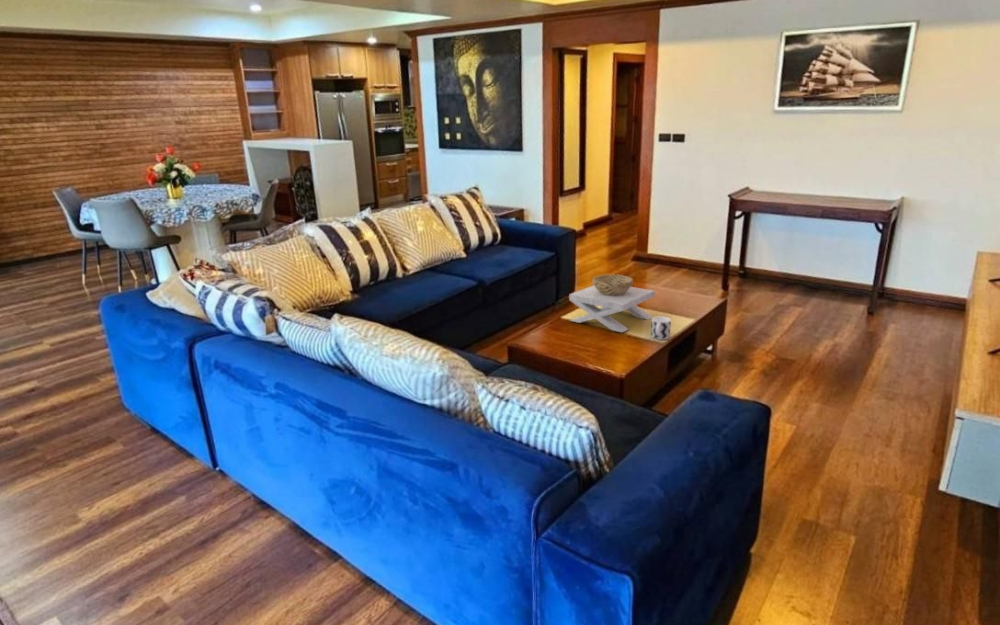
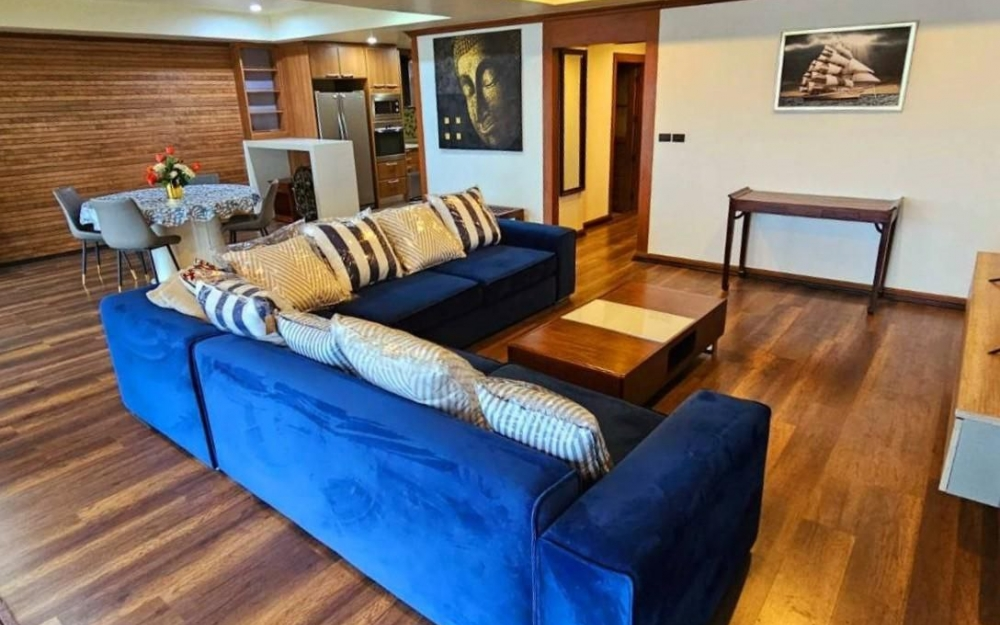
- cup [650,316,672,341]
- decorative bowl [568,273,656,333]
